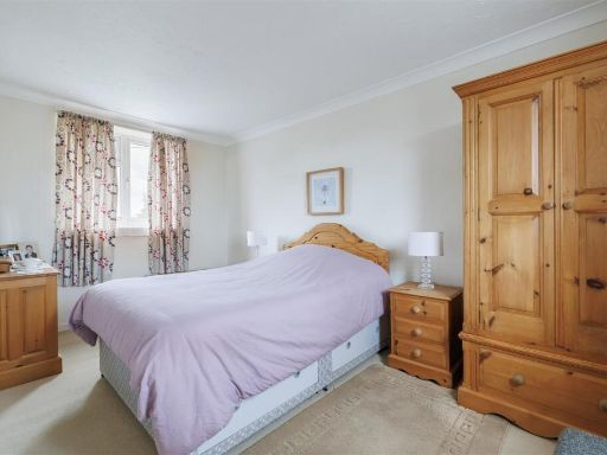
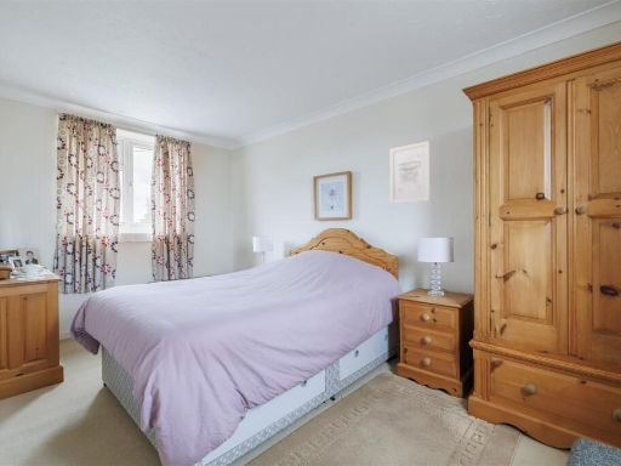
+ wall art [389,140,431,205]
